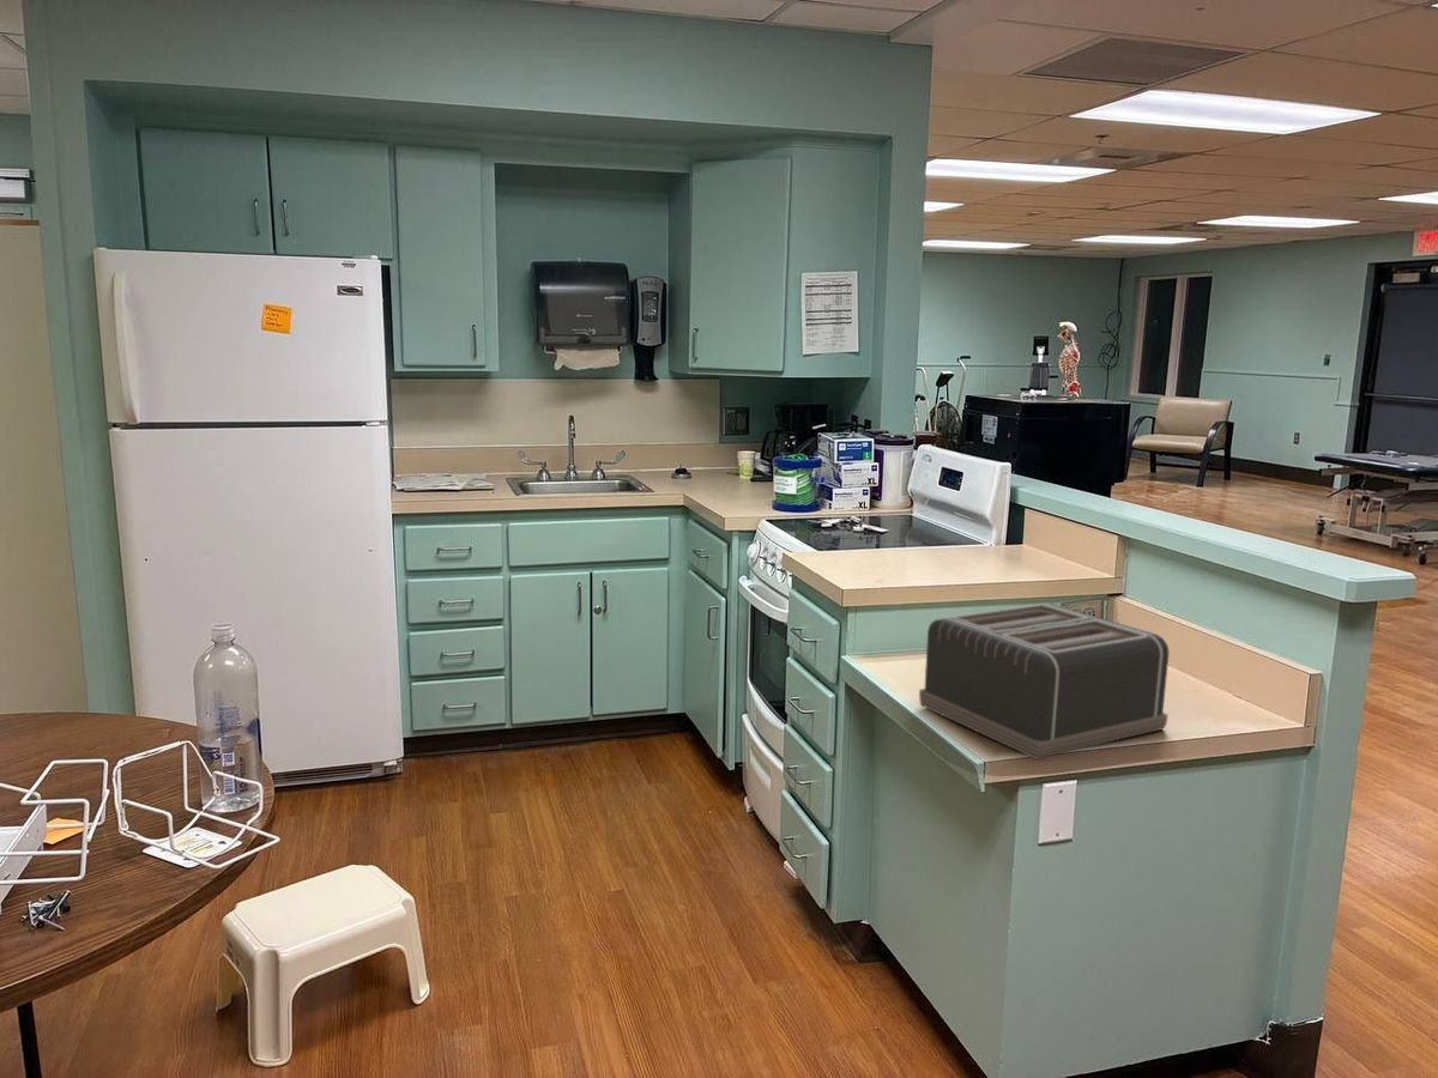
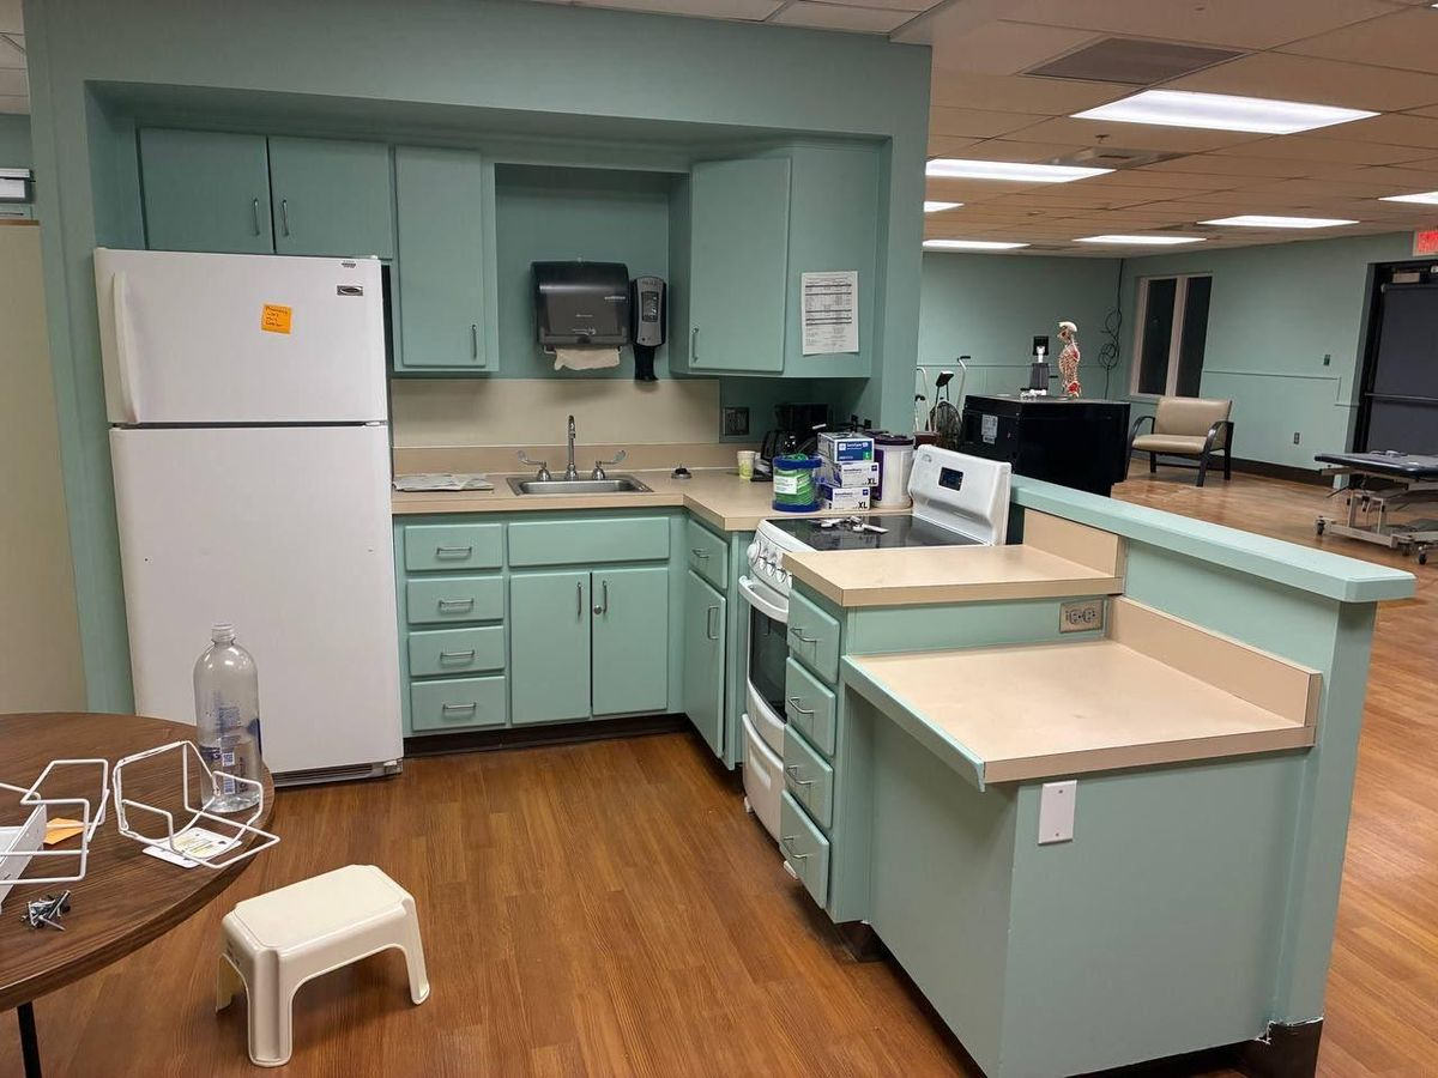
- toaster [918,602,1170,761]
